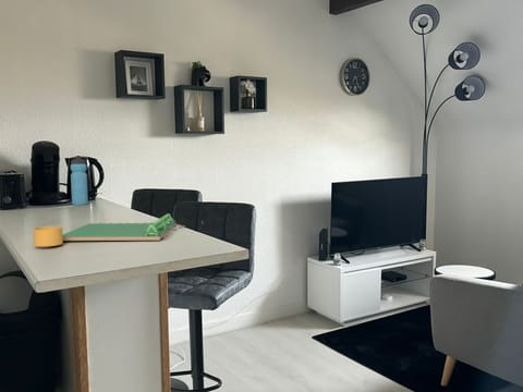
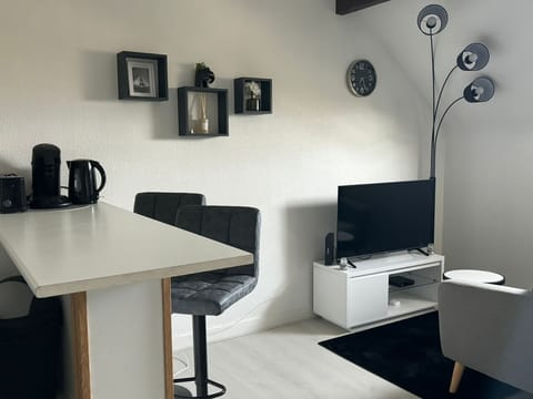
- water bottle [70,155,89,207]
- placemat [32,212,204,247]
